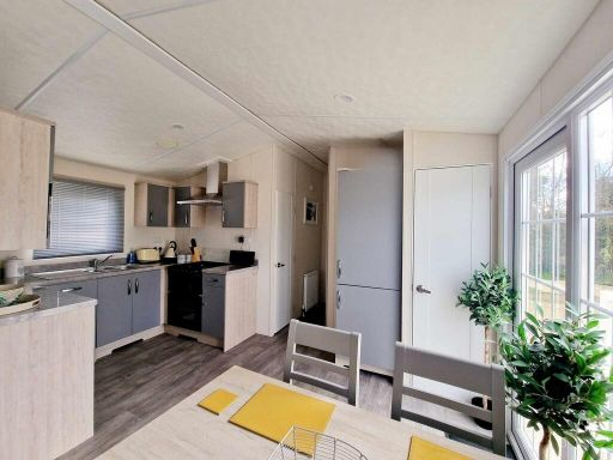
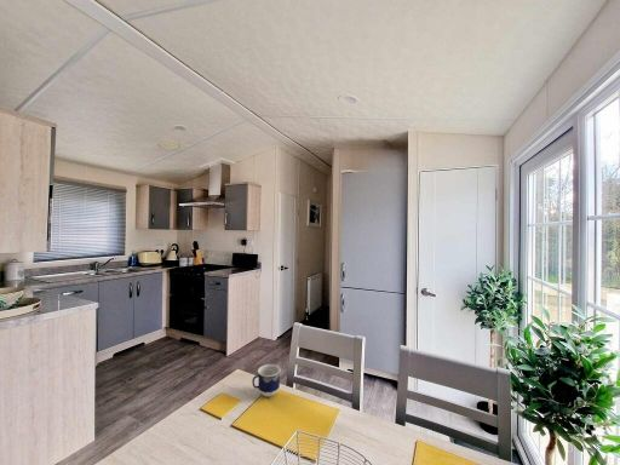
+ cup [252,363,282,398]
